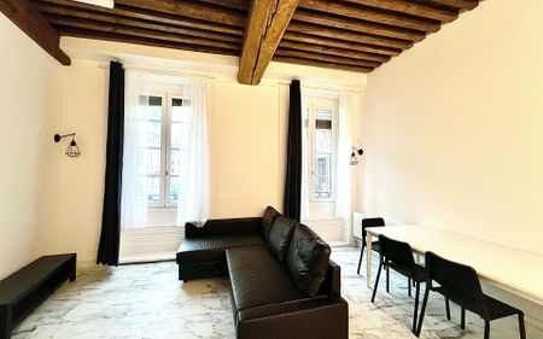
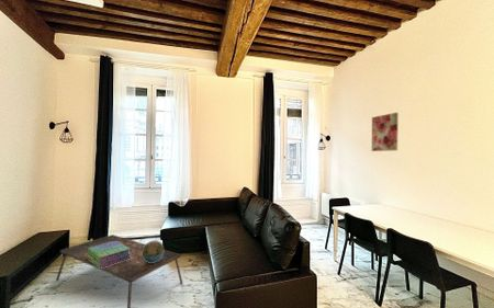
+ coffee table [55,233,183,308]
+ wall art [371,112,398,152]
+ stack of books [86,241,131,269]
+ decorative sphere [142,239,166,263]
